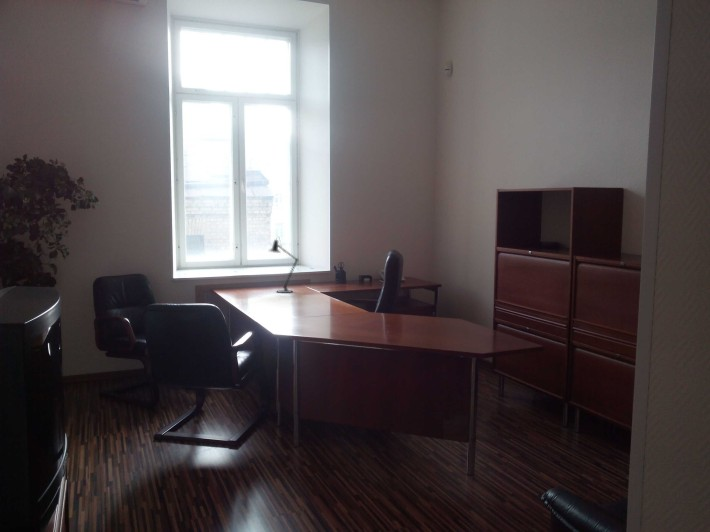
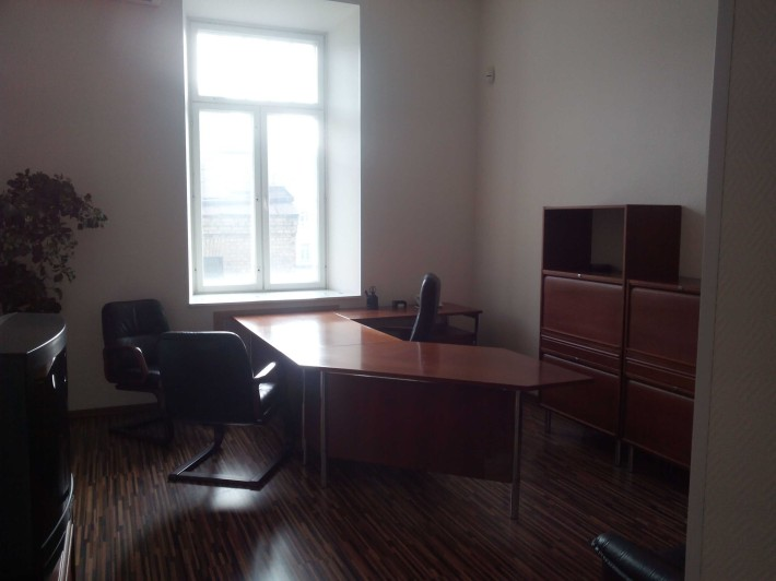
- desk lamp [267,236,299,294]
